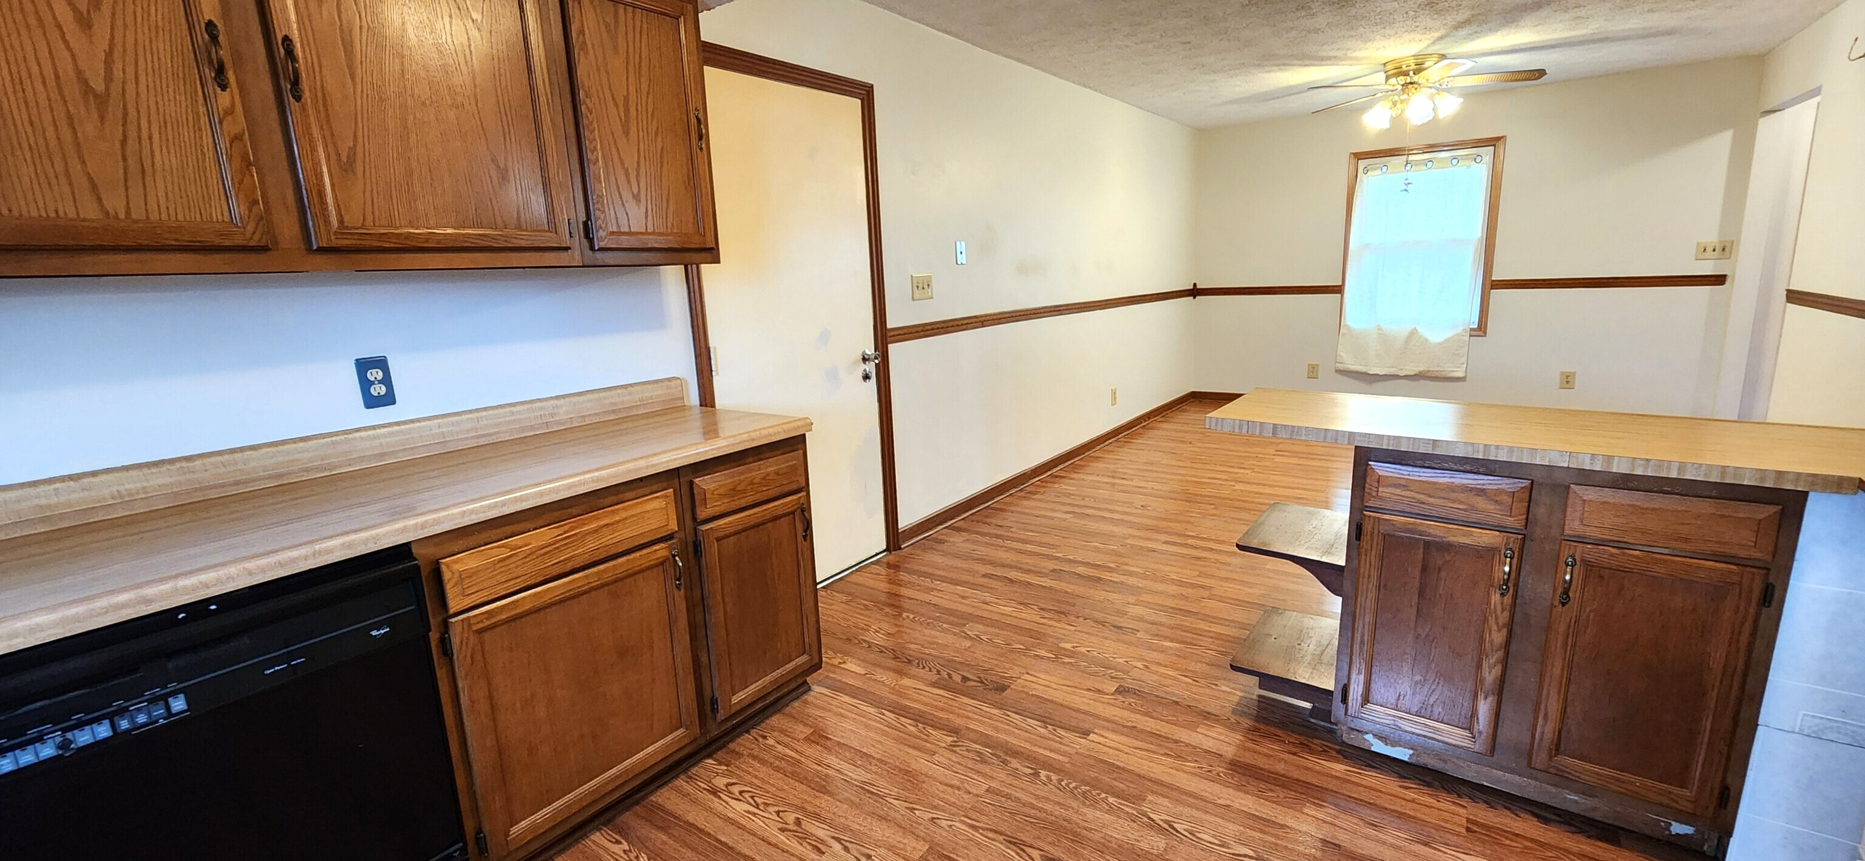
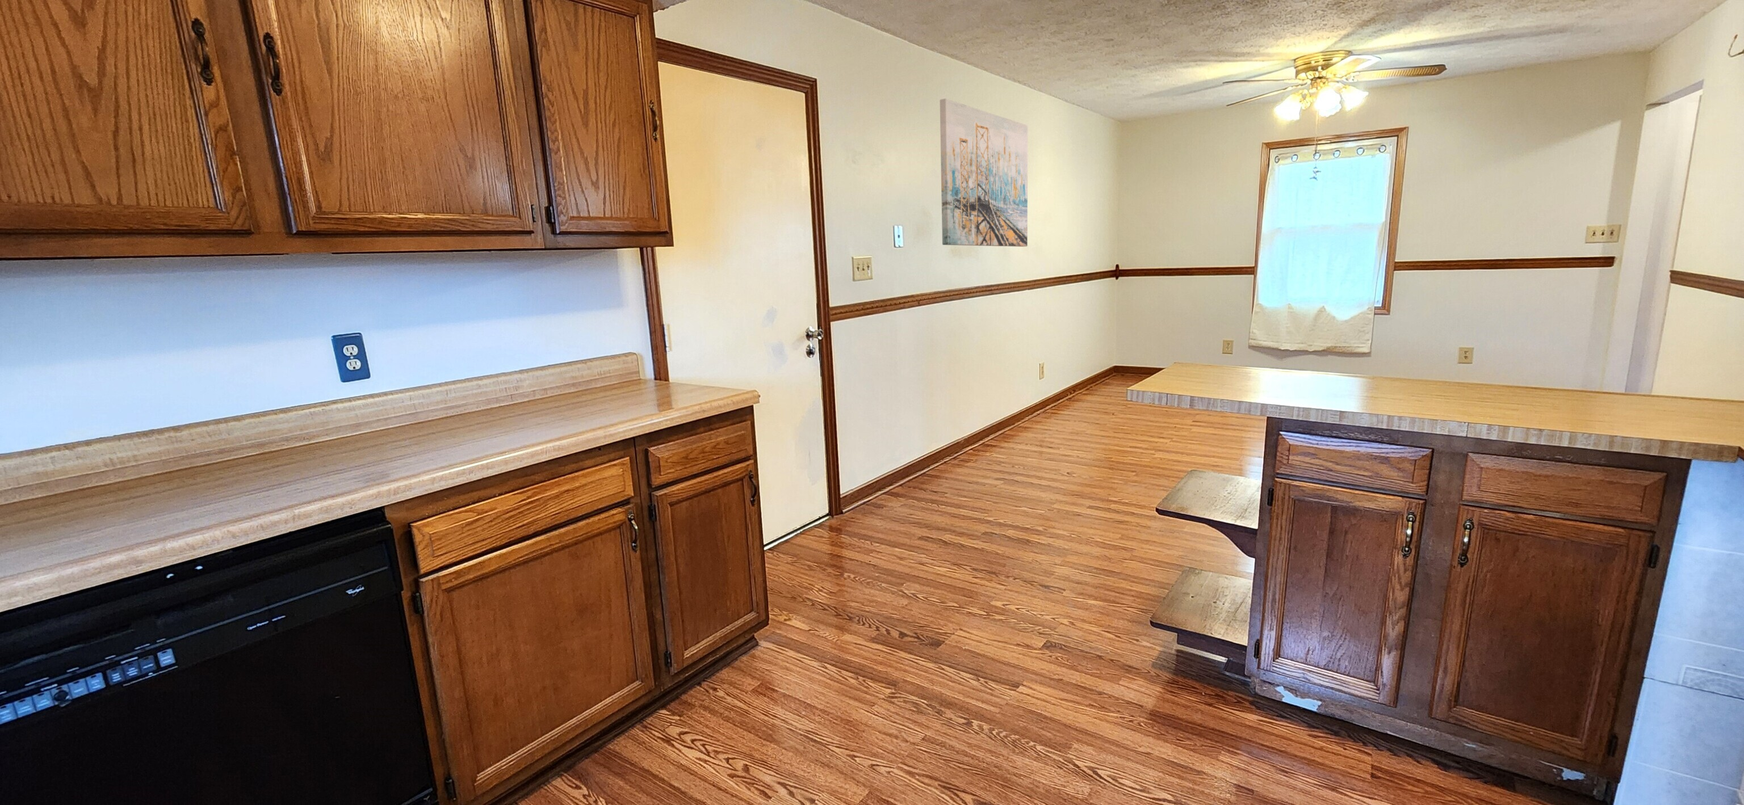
+ wall art [940,98,1028,247]
